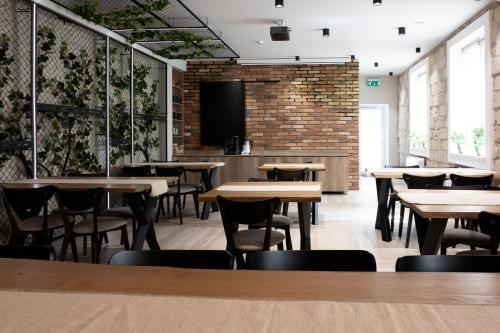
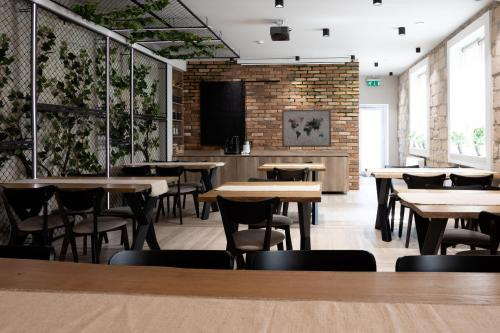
+ wall art [281,108,332,148]
